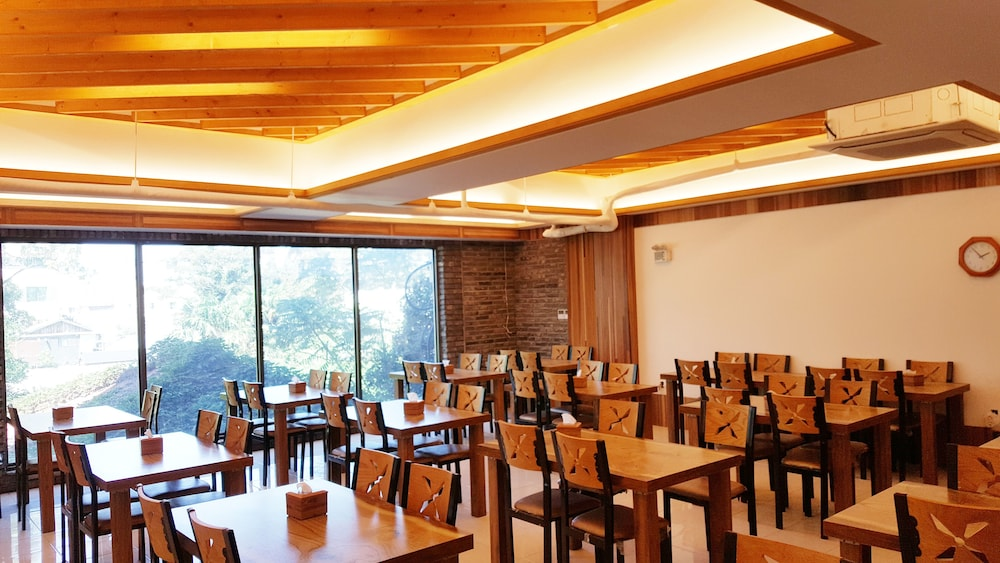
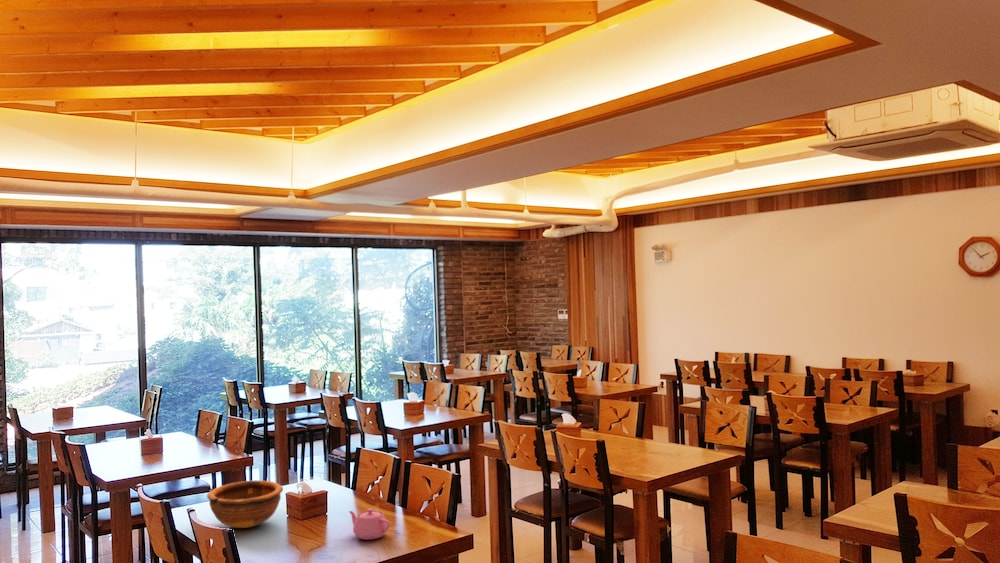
+ bowl [206,480,284,529]
+ teapot [348,508,391,541]
